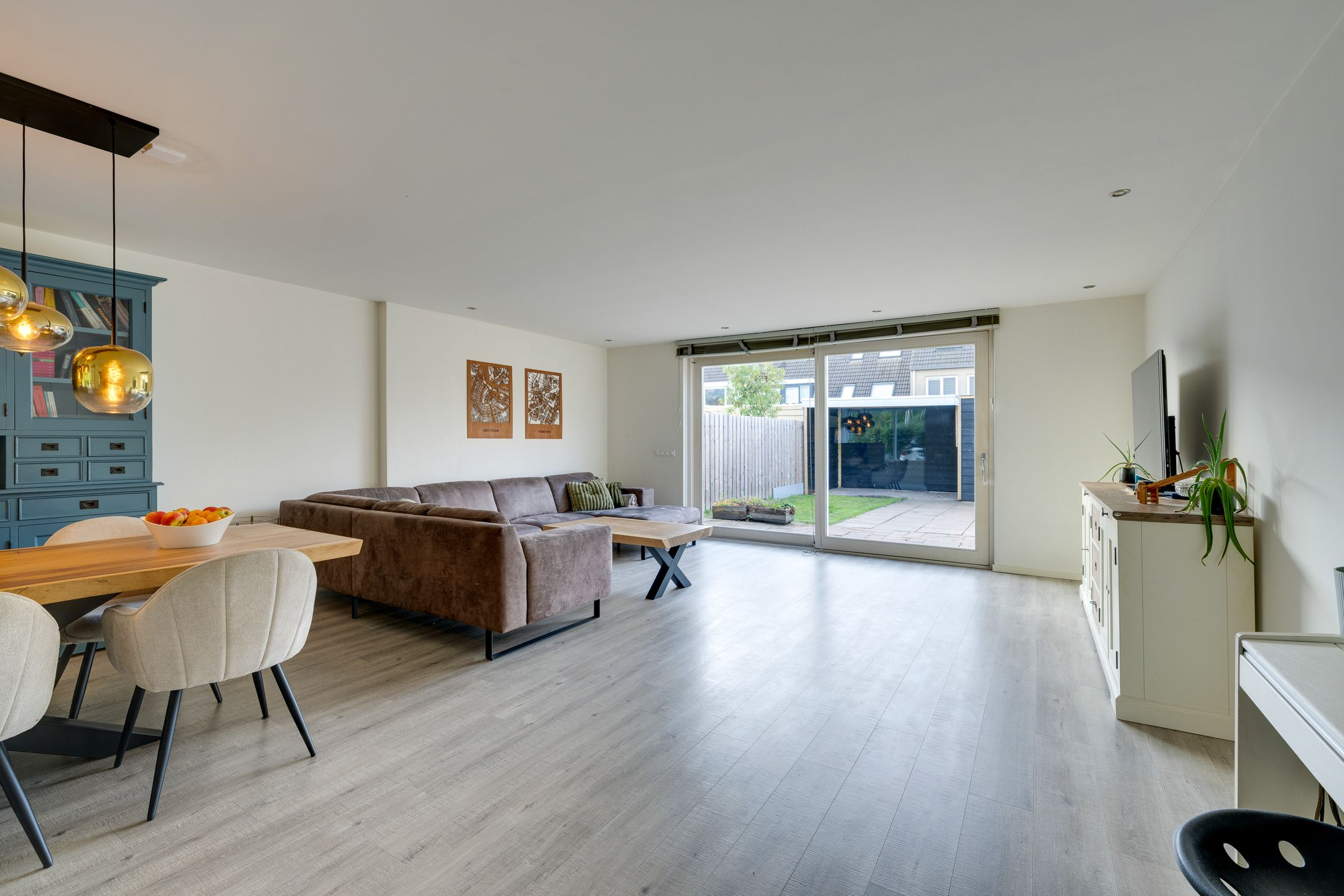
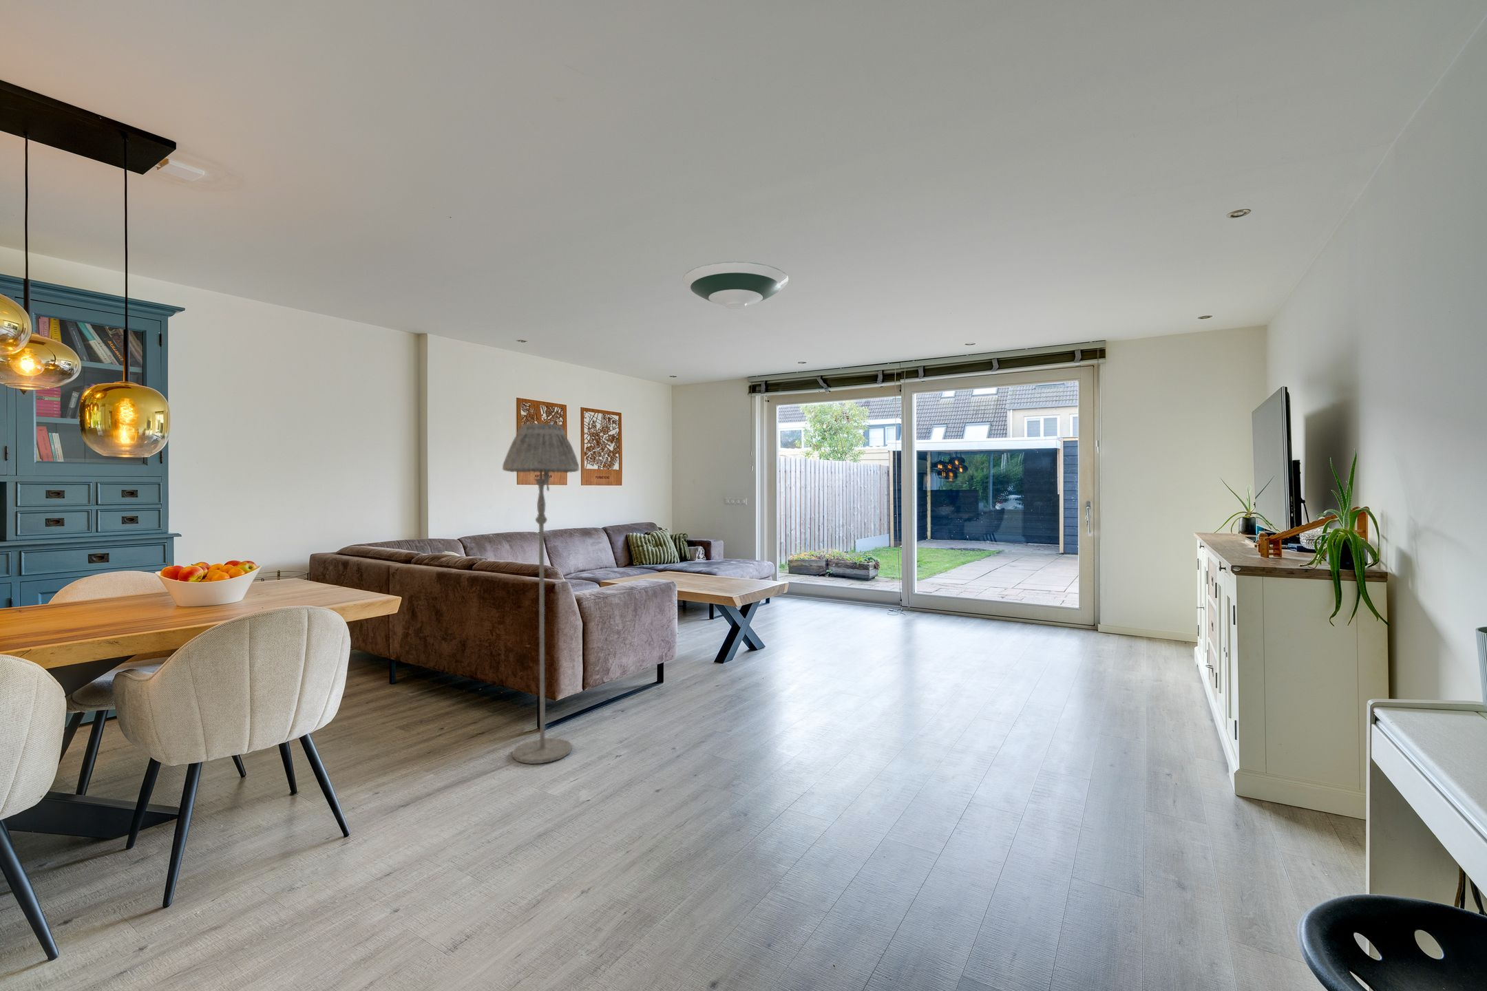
+ floor lamp [502,423,580,764]
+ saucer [682,261,789,310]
